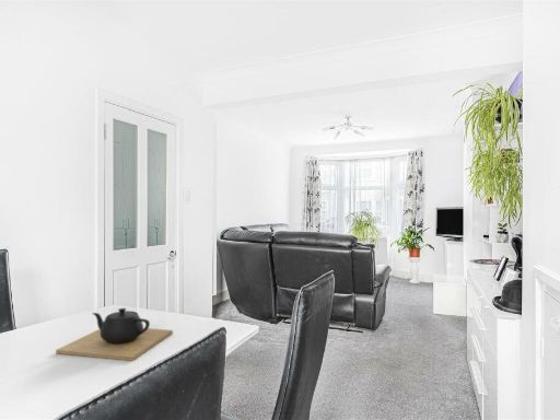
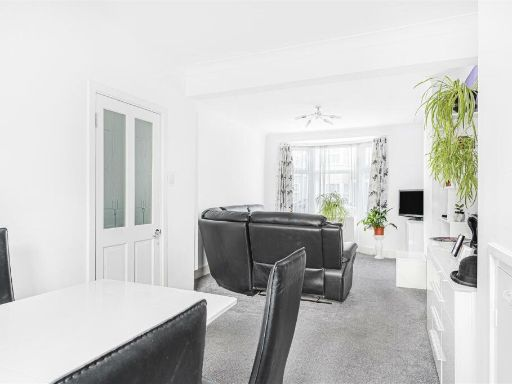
- teapot [55,307,174,362]
